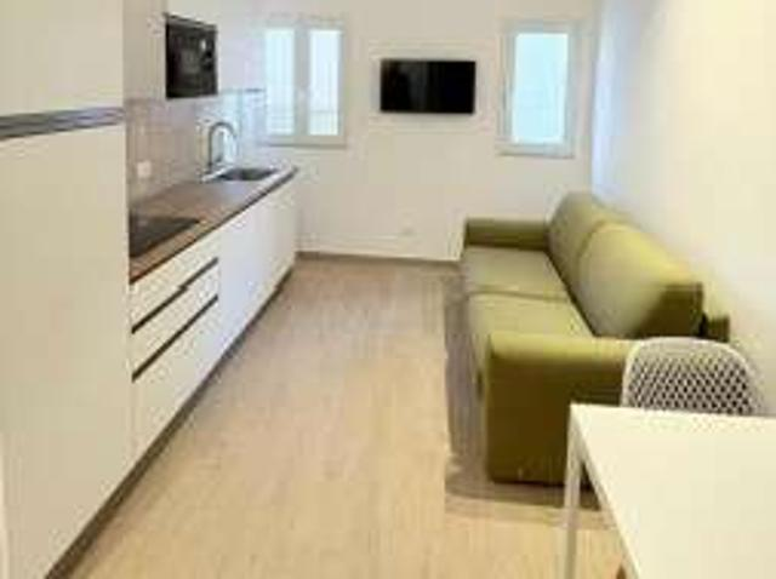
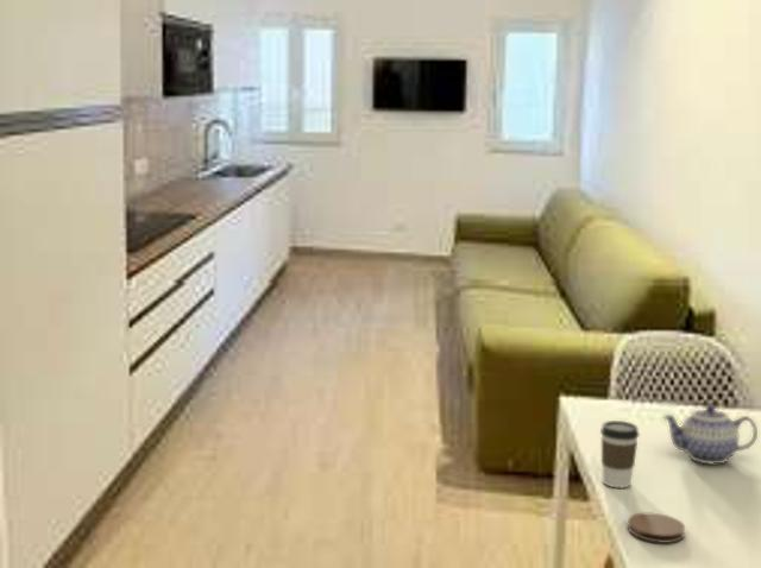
+ coaster [627,512,686,544]
+ teapot [661,403,759,465]
+ coffee cup [599,419,640,488]
